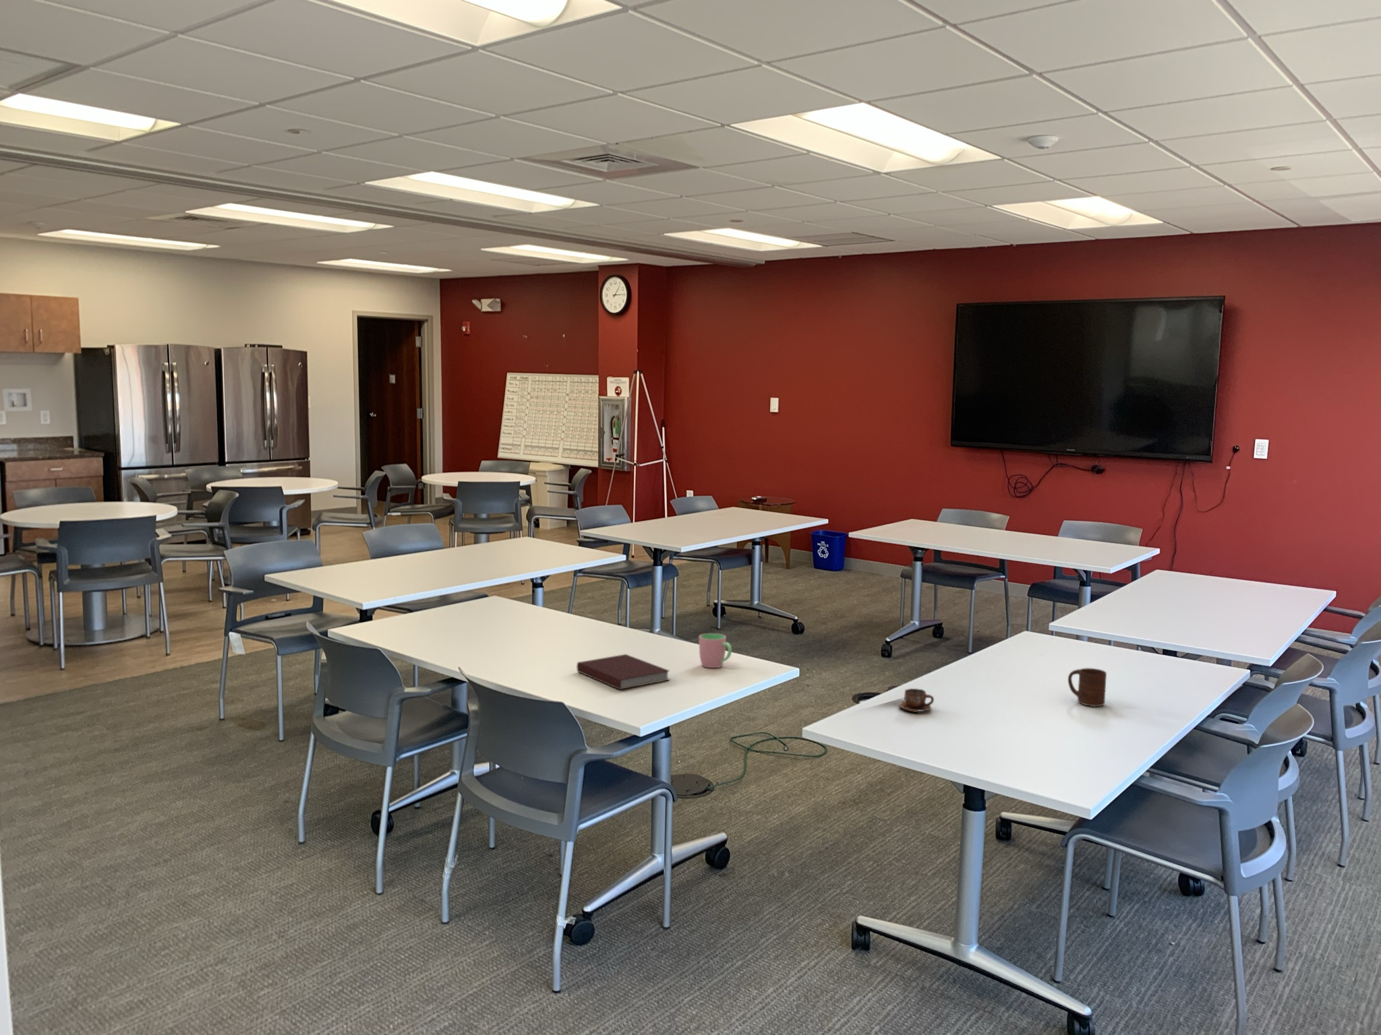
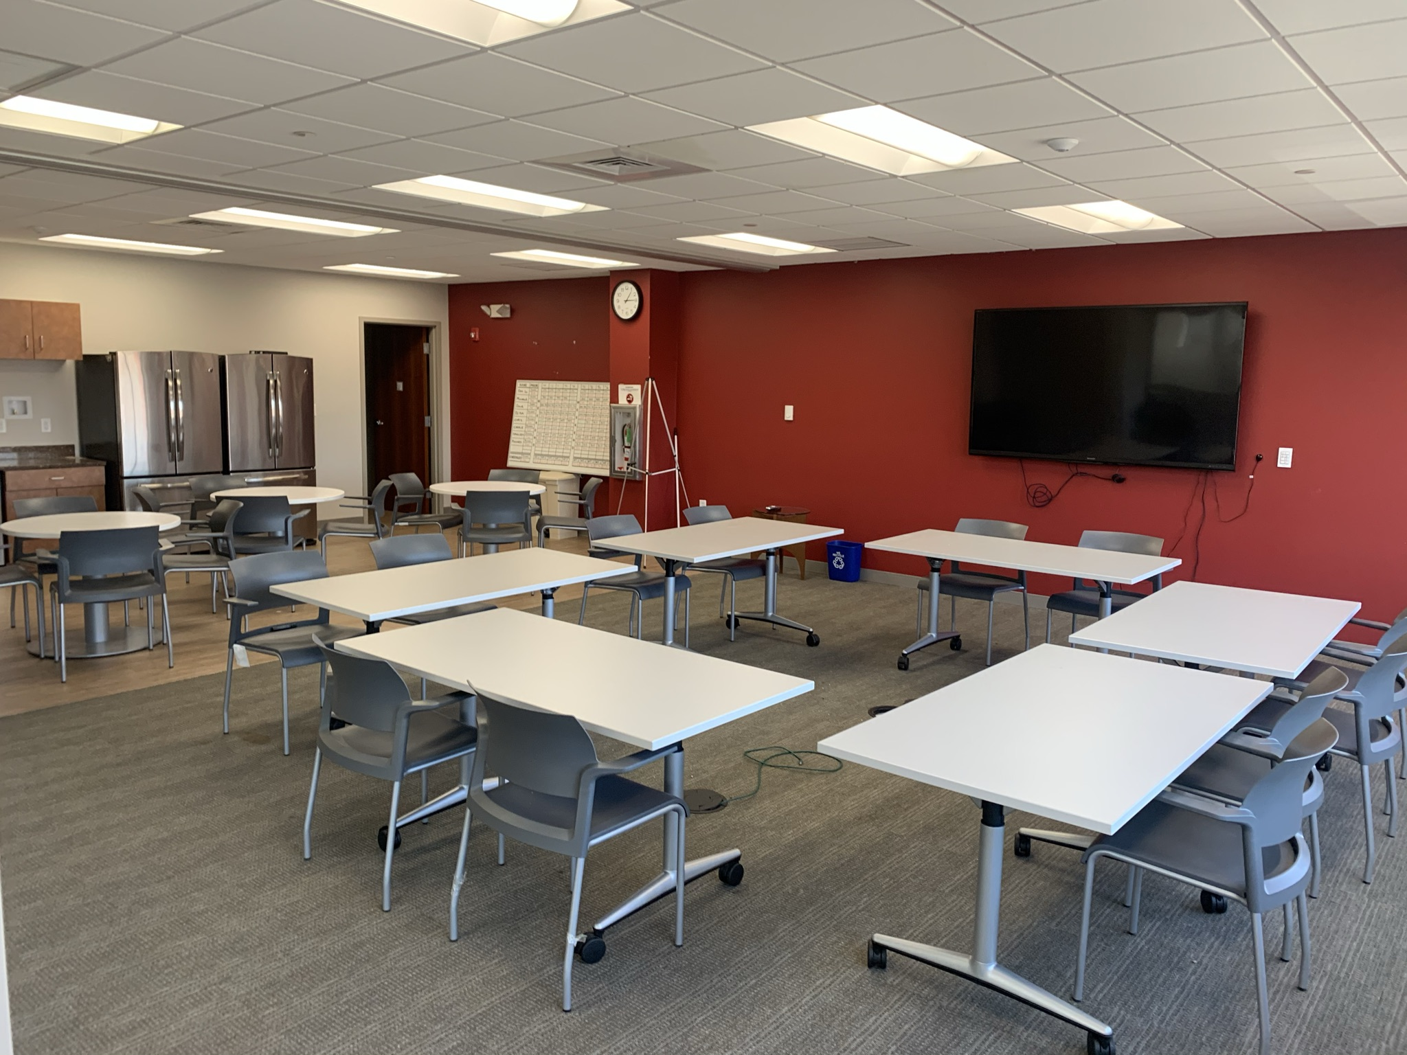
- cup [1068,668,1107,707]
- notebook [576,653,670,690]
- cup [898,688,934,713]
- cup [698,633,732,669]
